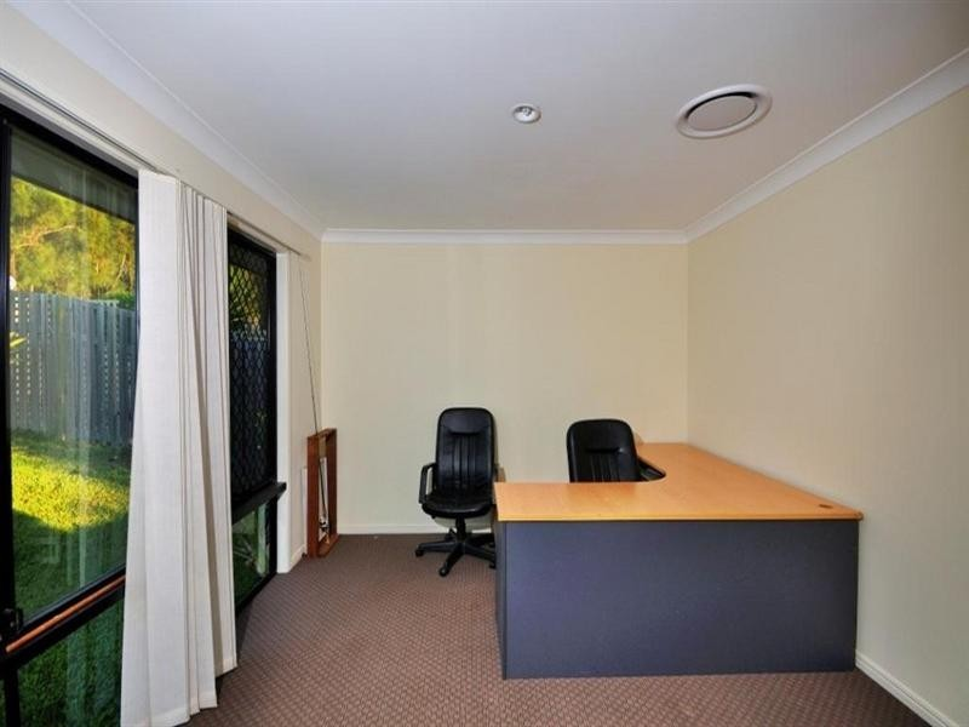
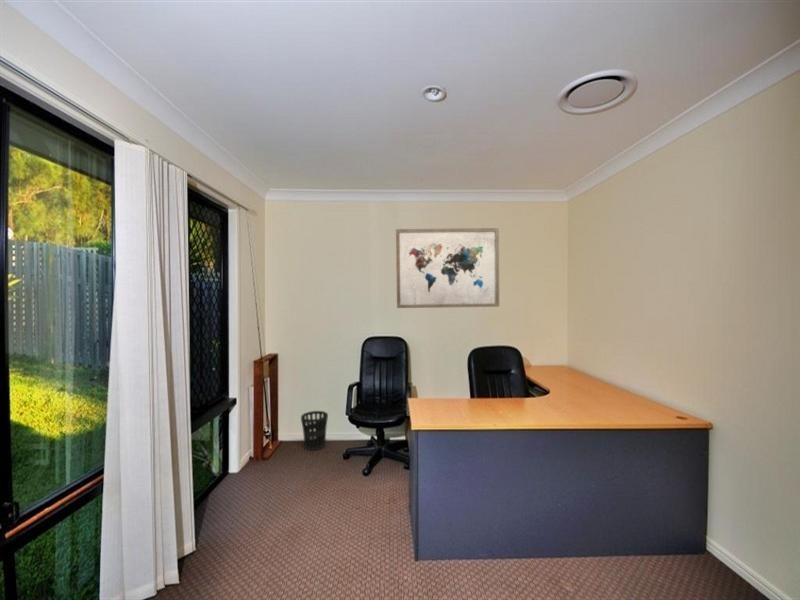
+ wastebasket [300,410,329,452]
+ wall art [395,227,500,309]
